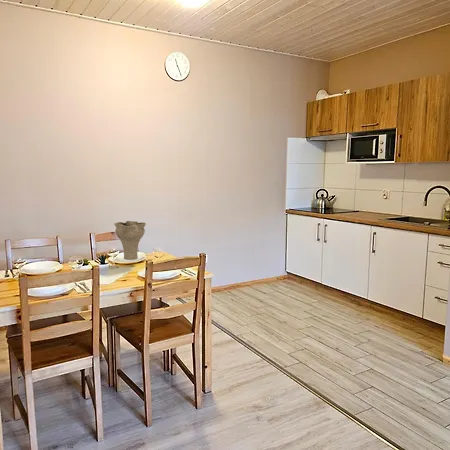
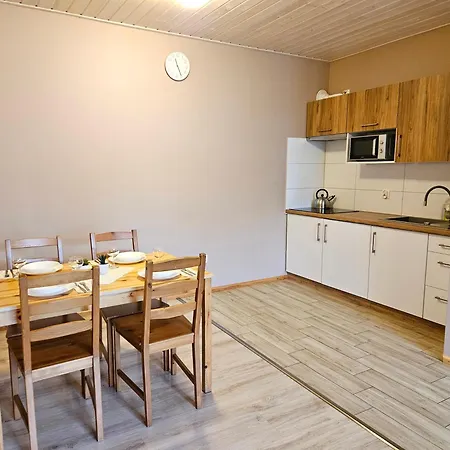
- vase [113,220,147,261]
